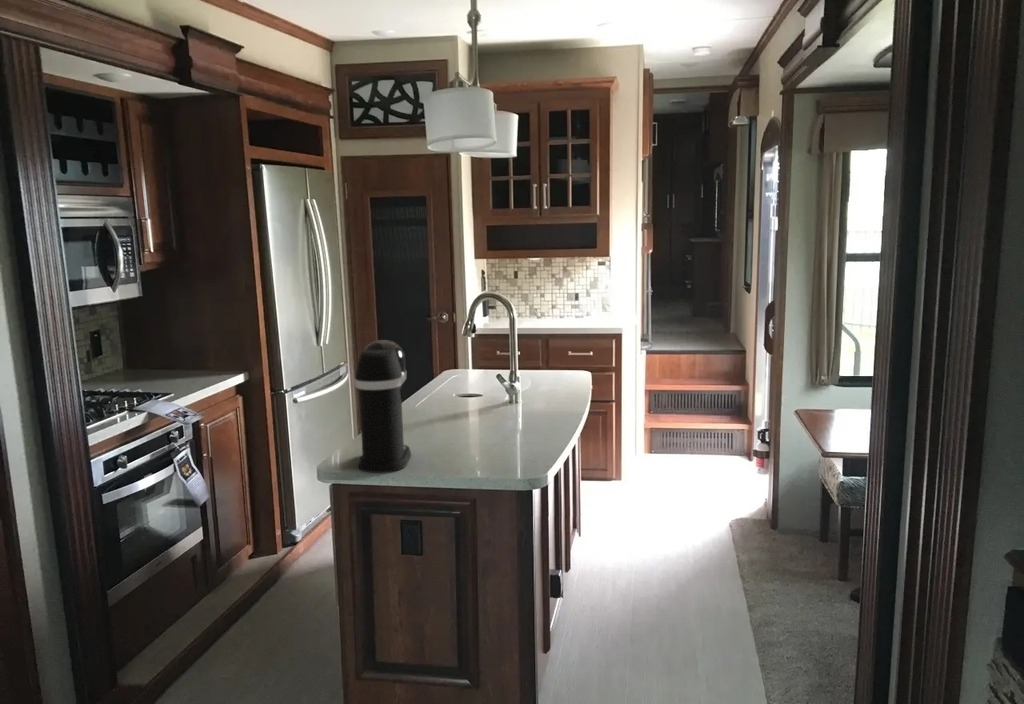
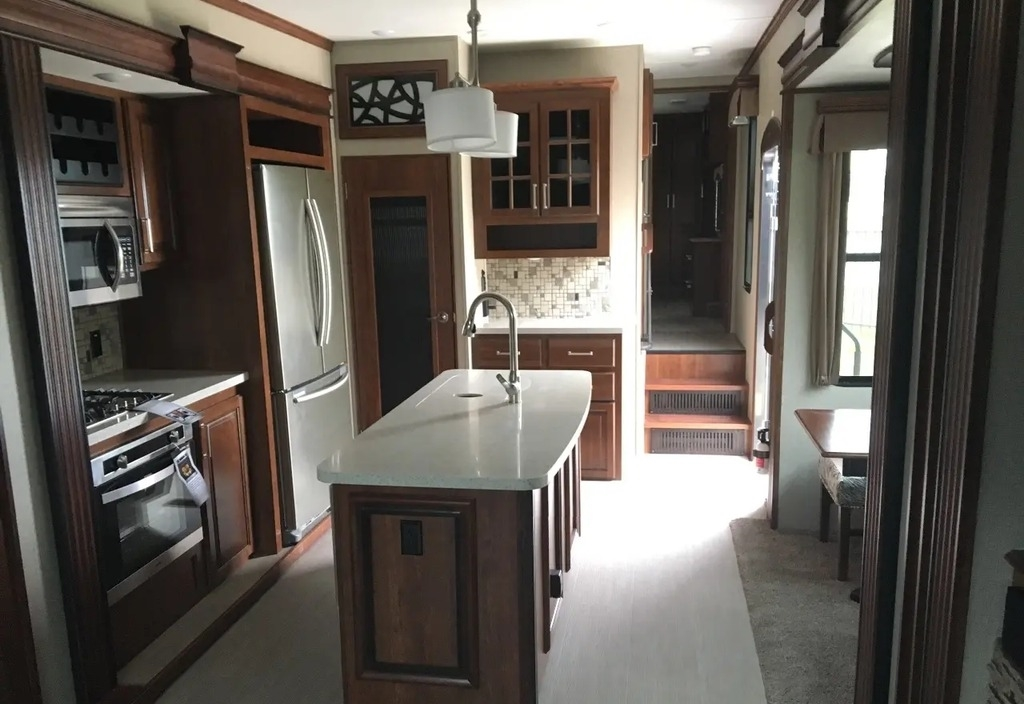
- coffee maker [354,339,412,474]
